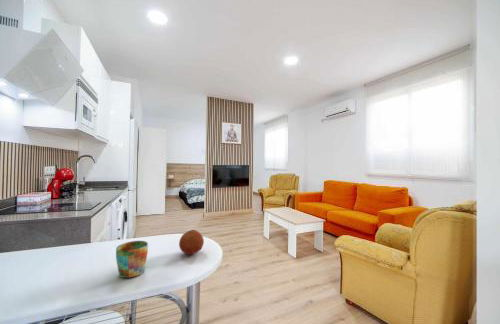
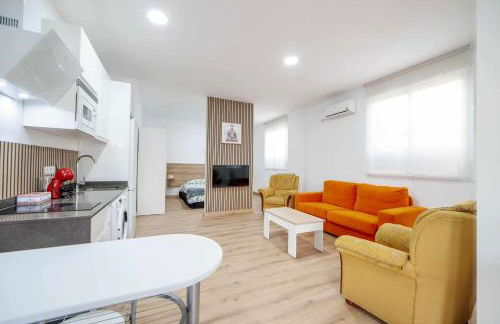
- mug [115,240,149,279]
- fruit [178,229,205,256]
